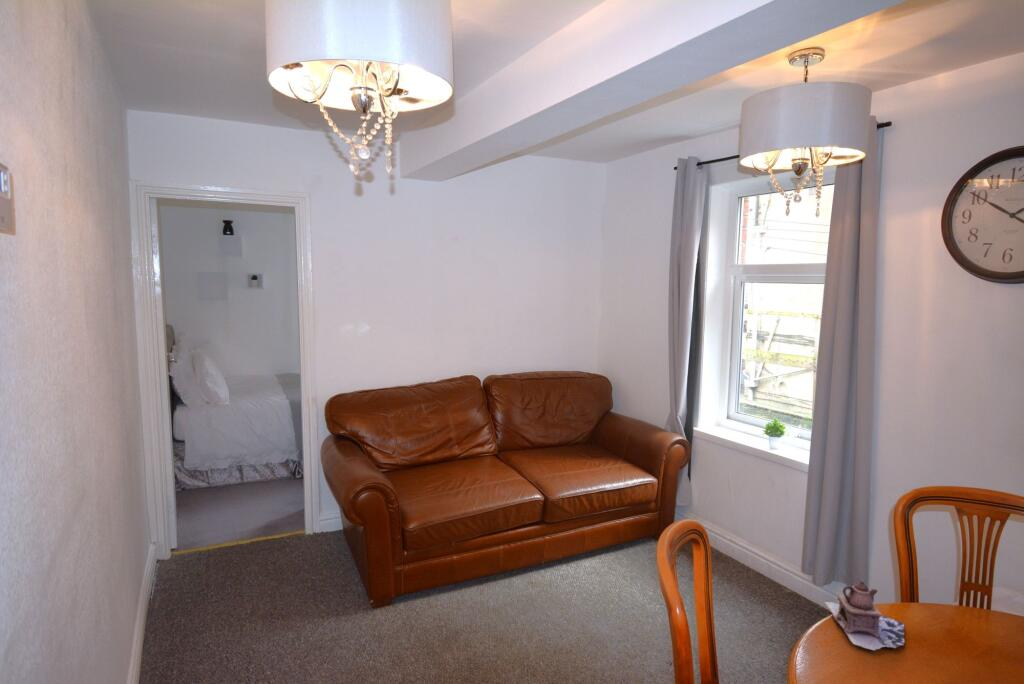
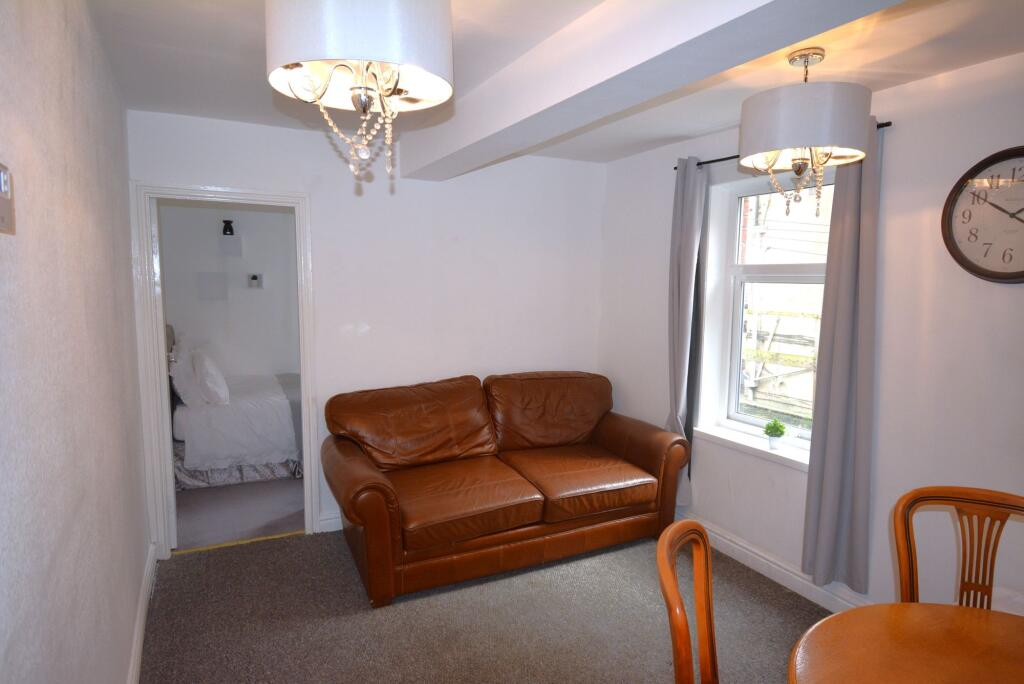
- teapot [823,581,905,651]
